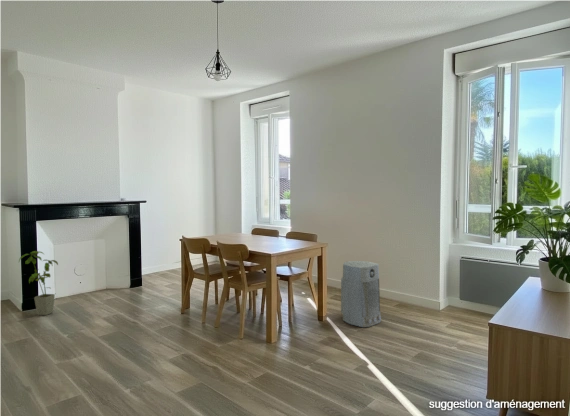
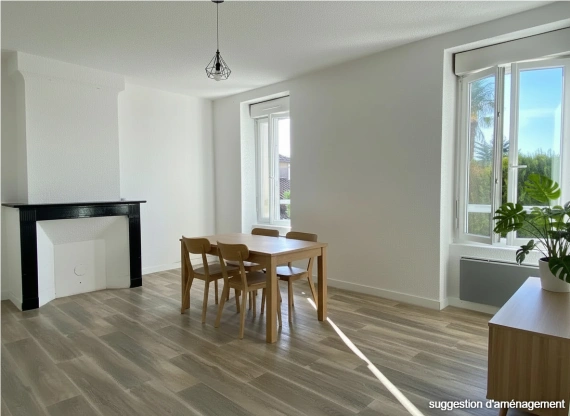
- house plant [18,250,59,316]
- air purifier [340,260,382,328]
